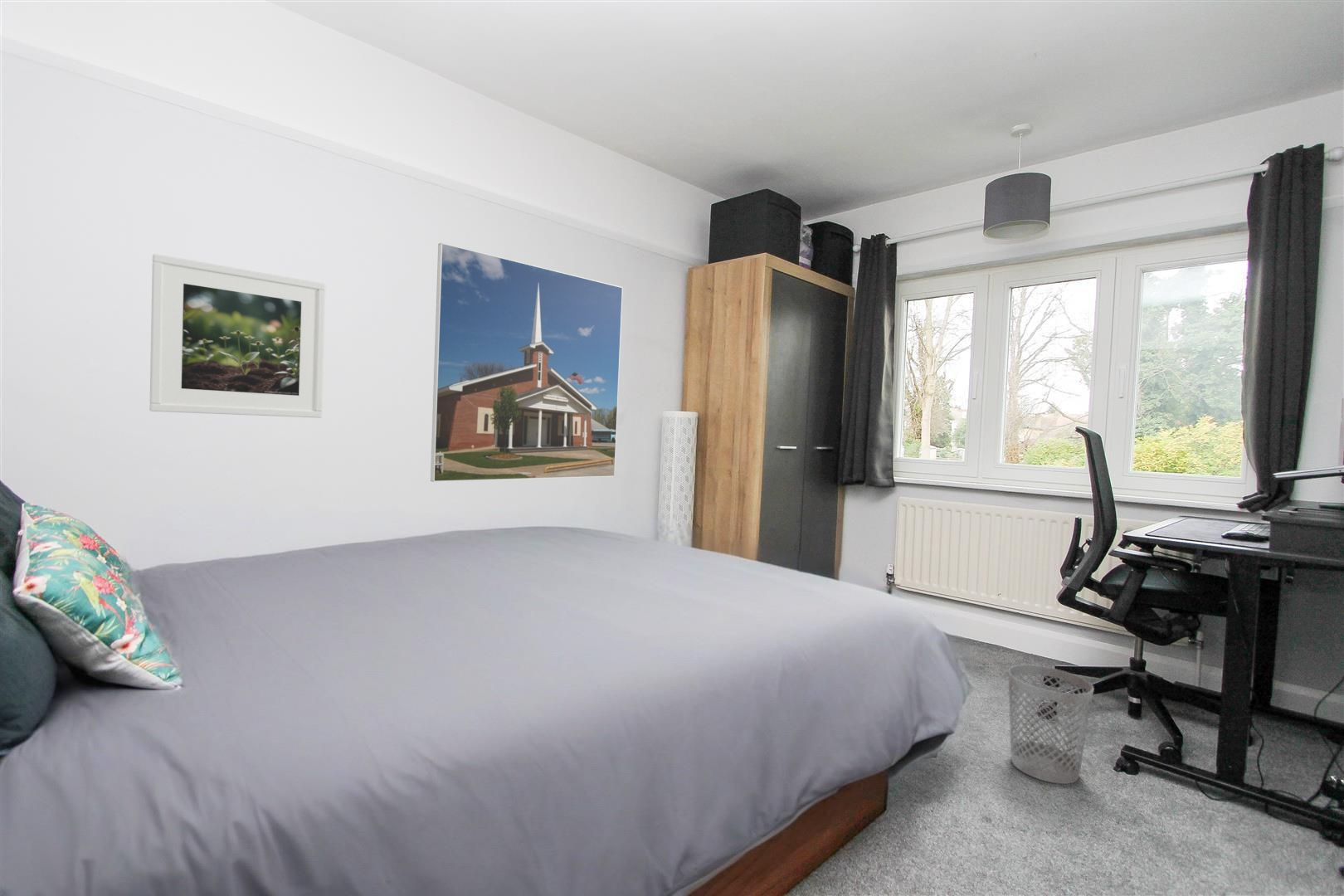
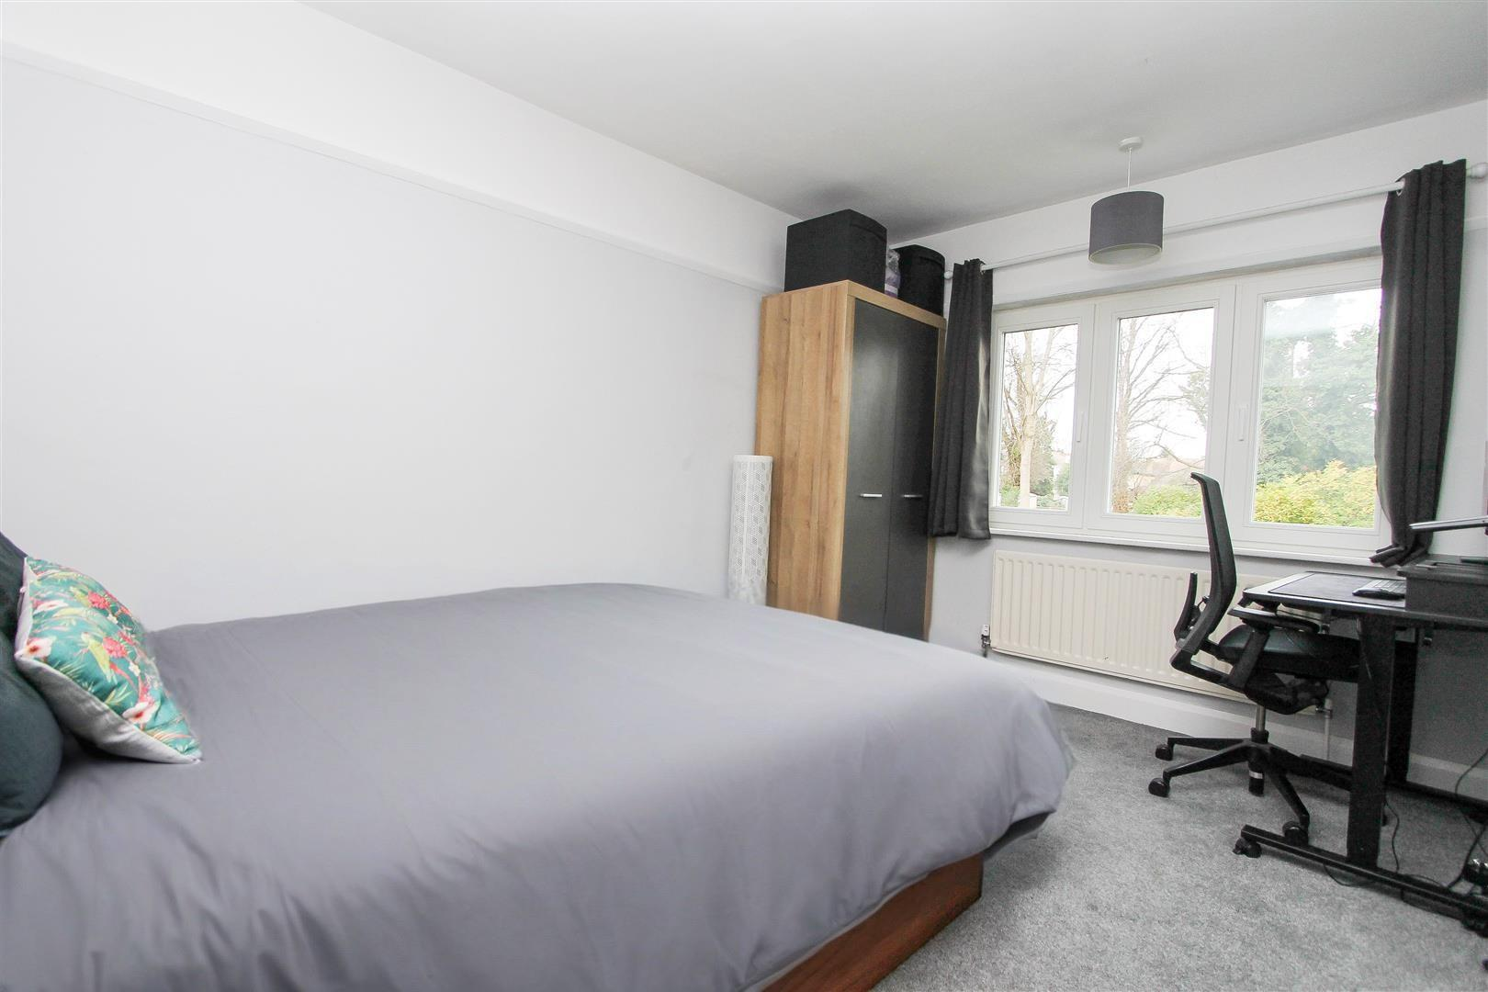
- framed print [149,253,327,419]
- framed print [430,242,624,483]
- wastebasket [1008,665,1094,785]
